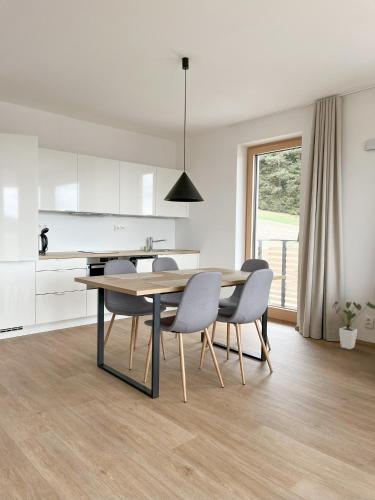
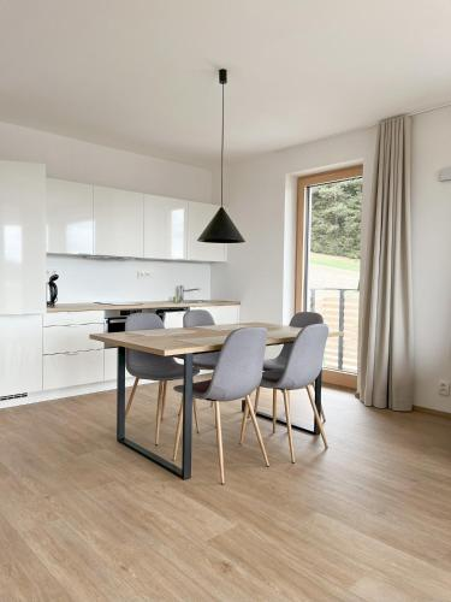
- house plant [331,300,375,350]
